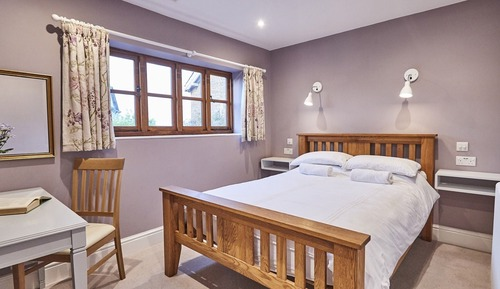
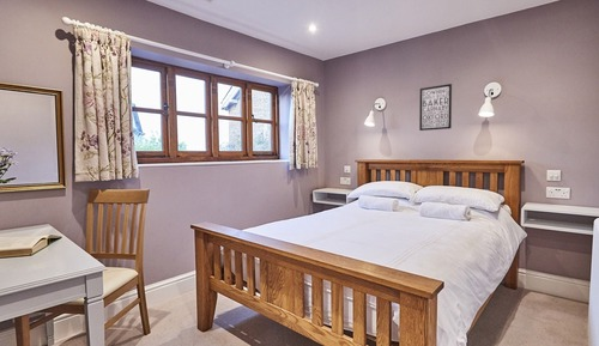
+ wall art [418,83,453,132]
